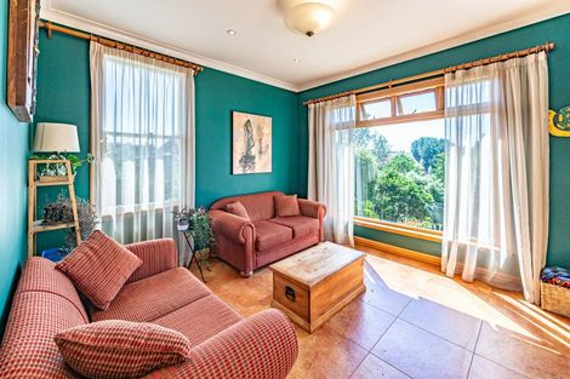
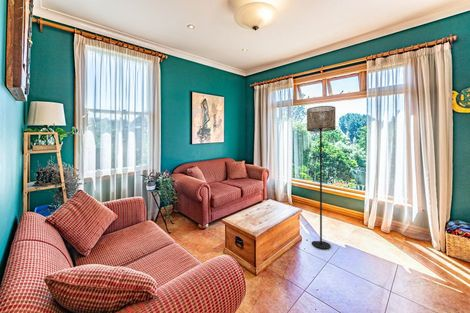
+ floor lamp [306,105,337,249]
